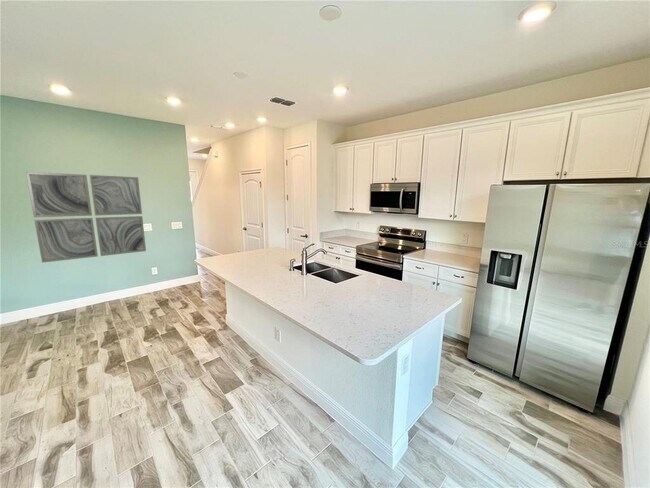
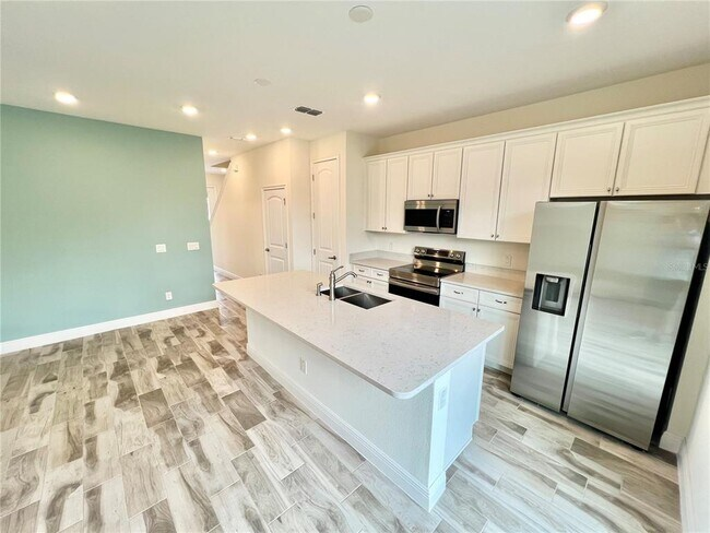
- wall art [25,171,147,264]
